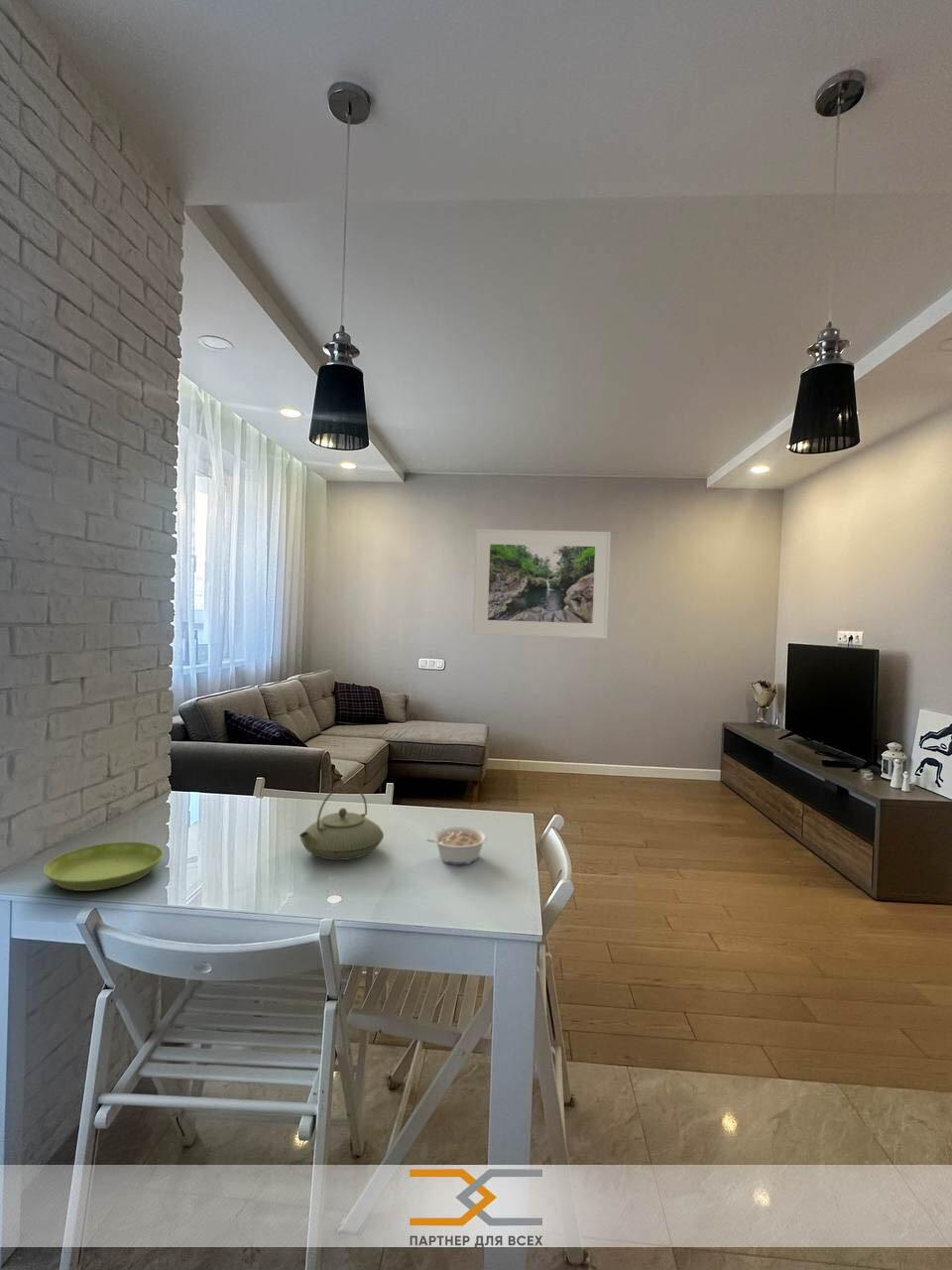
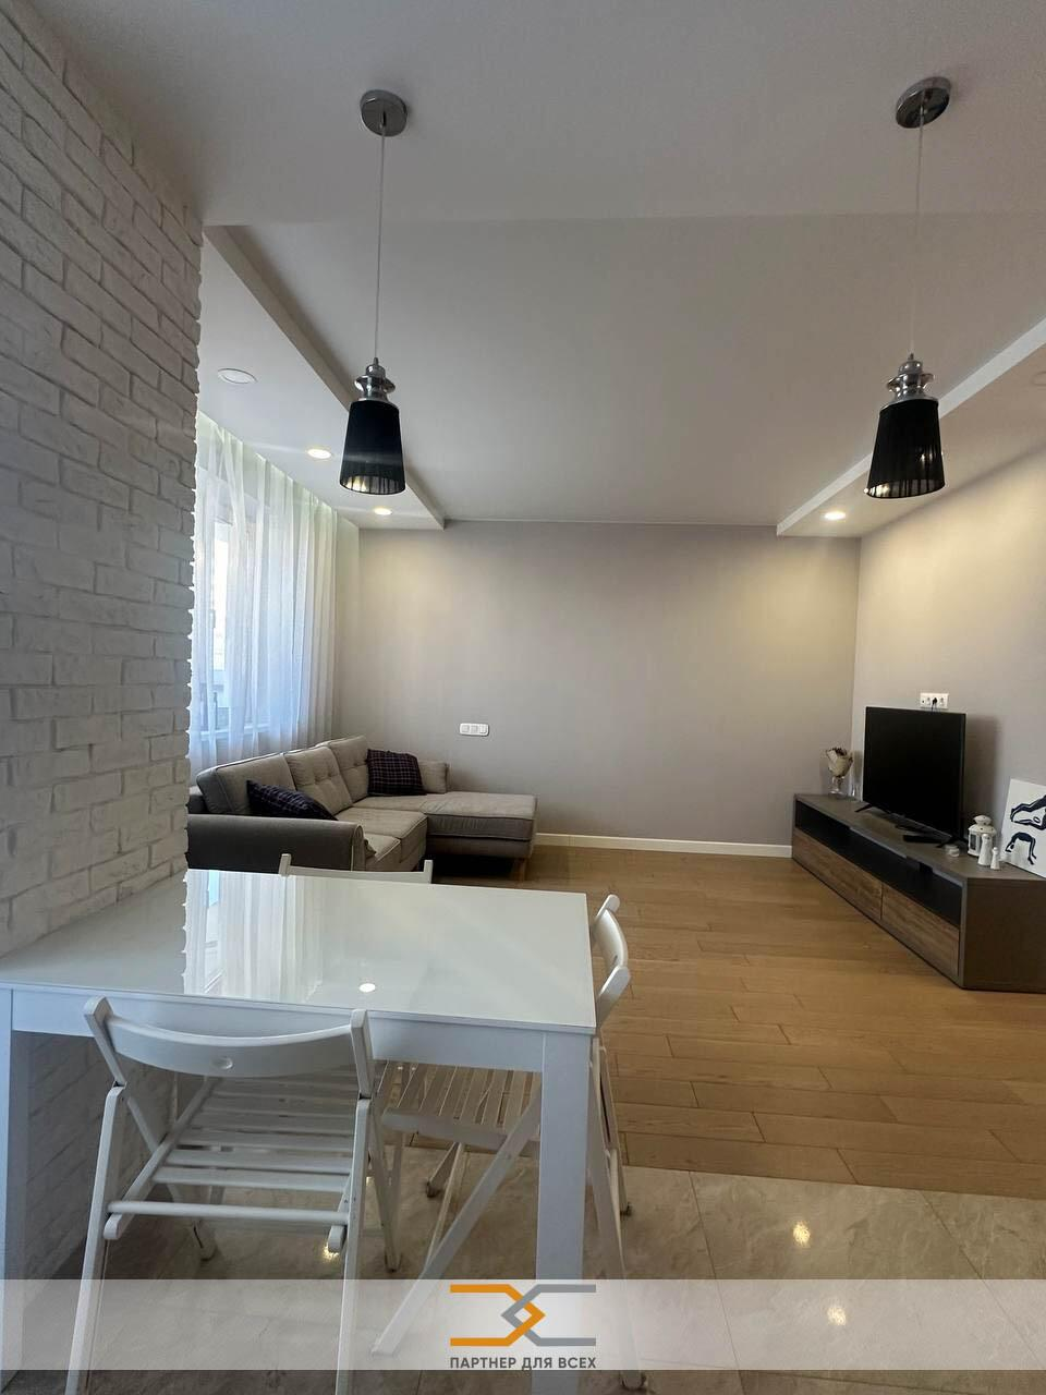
- legume [424,826,489,866]
- teapot [298,784,385,861]
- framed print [472,528,612,640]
- saucer [43,840,165,892]
